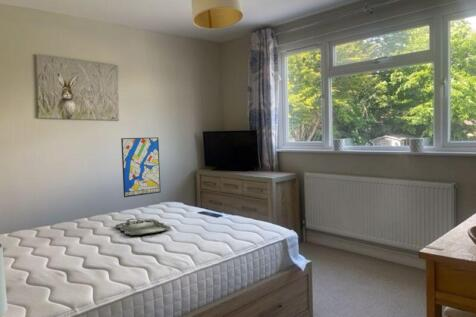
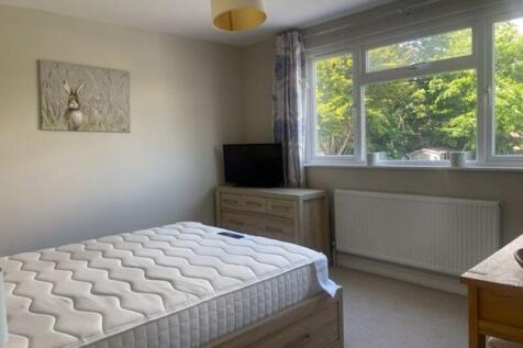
- serving tray [115,218,172,236]
- wall art [120,136,162,198]
